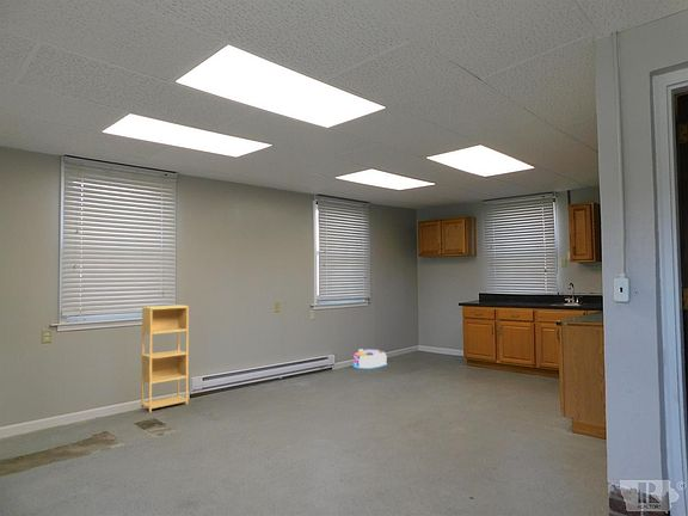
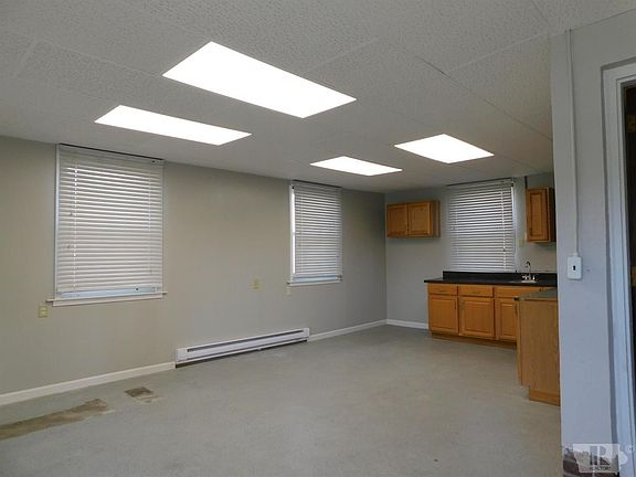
- shelving unit [140,303,190,413]
- storage bin [351,348,388,370]
